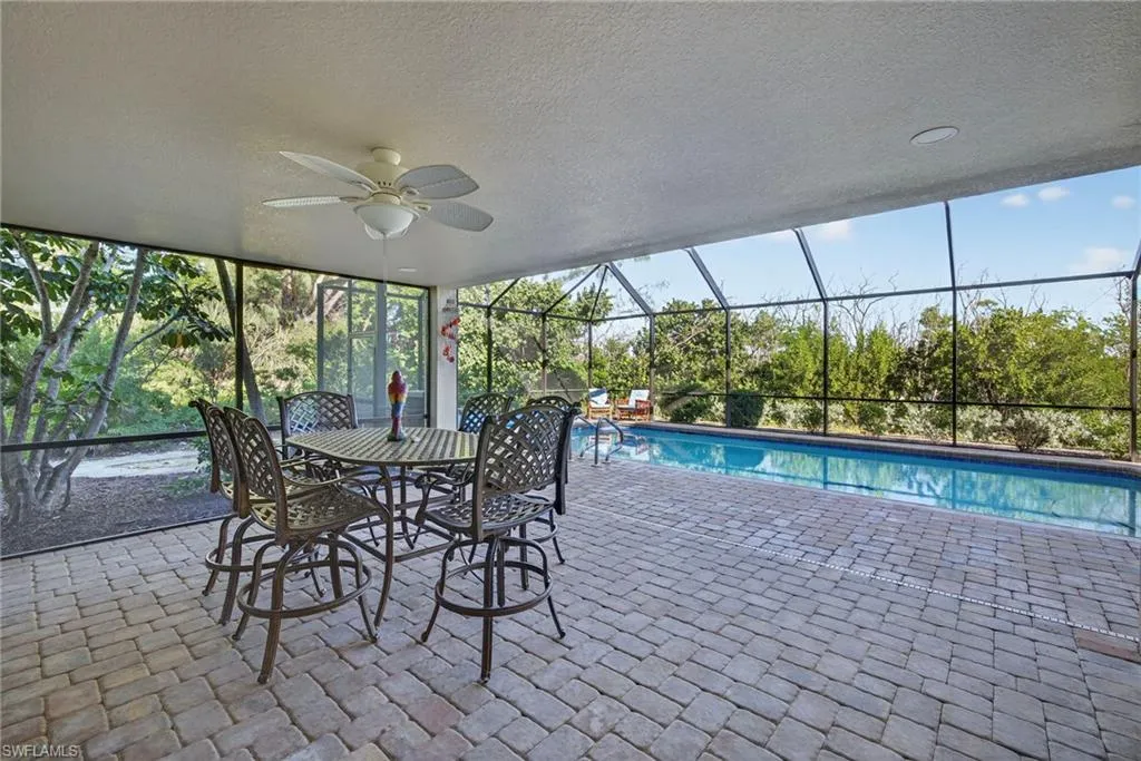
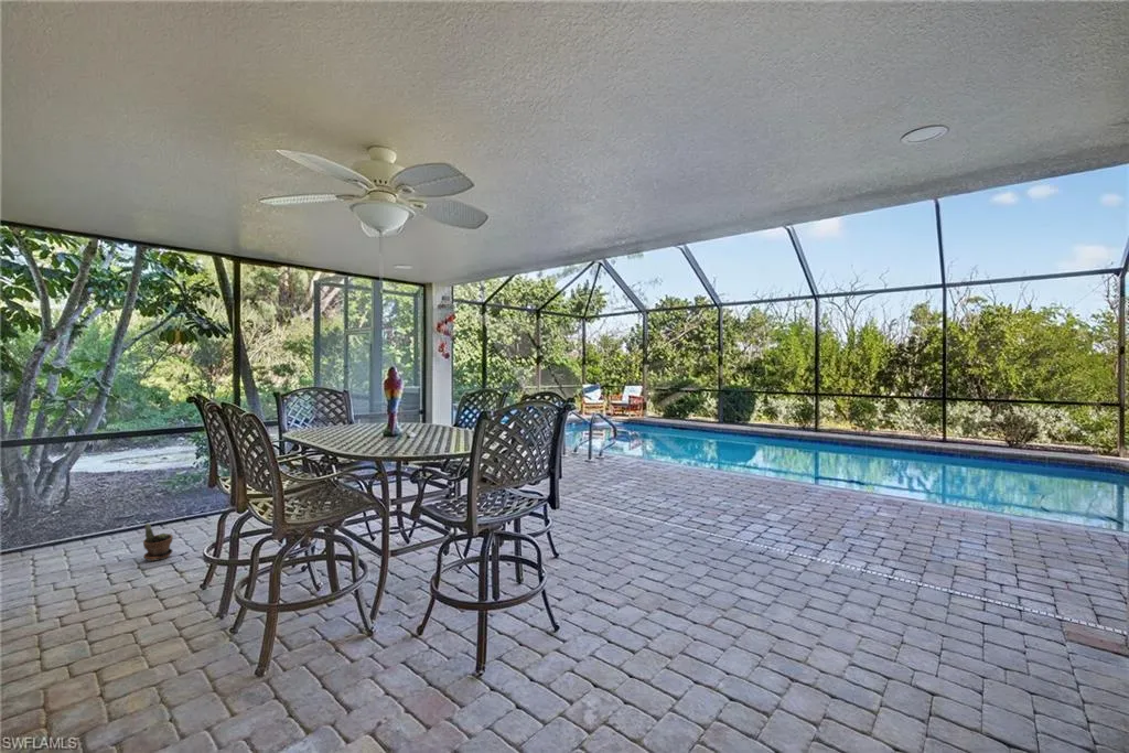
+ potted plant [142,523,174,562]
